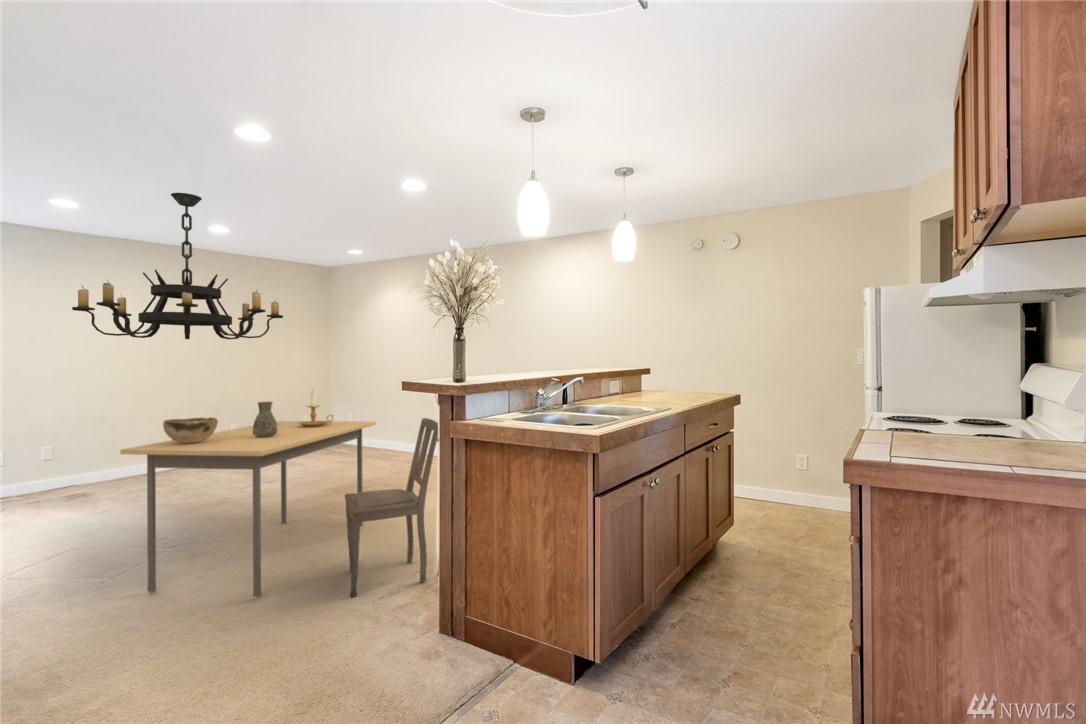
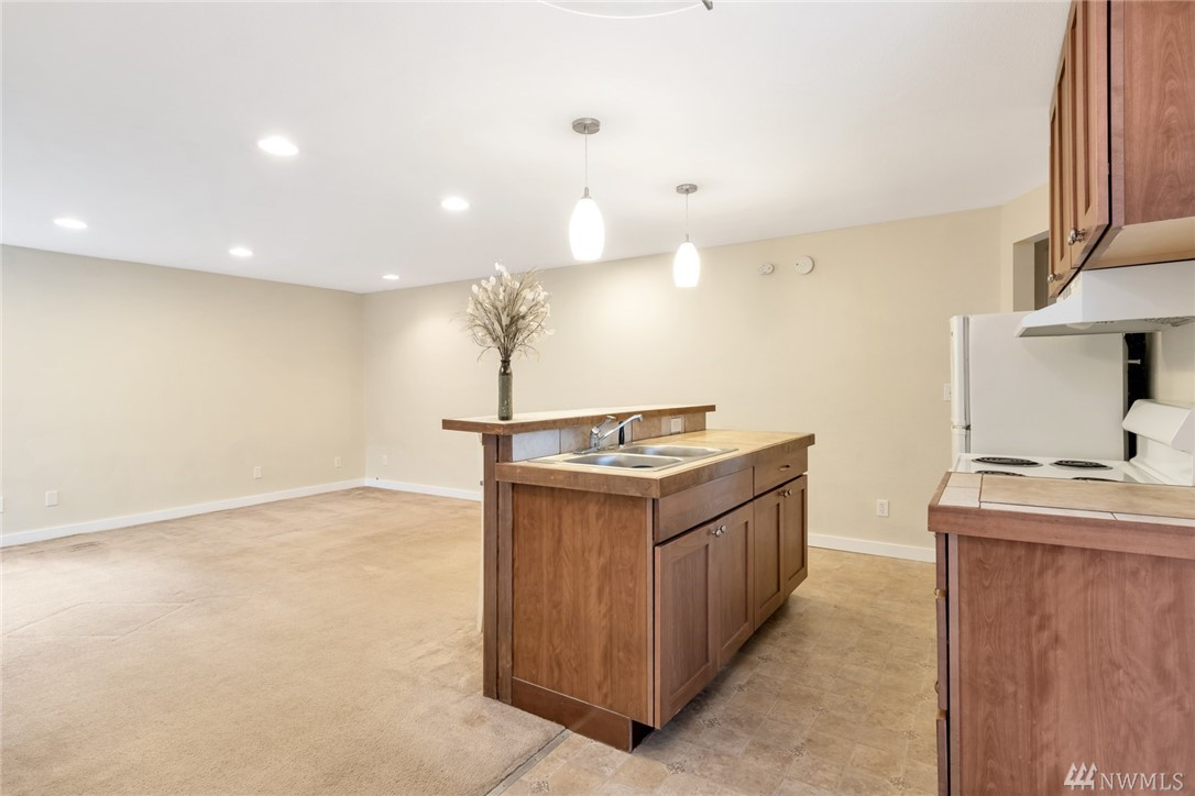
- decorative bowl [162,416,219,443]
- candle holder [297,389,335,427]
- decorative vase [252,401,278,437]
- dining chair [344,417,439,597]
- chandelier [71,192,284,340]
- dining table [119,420,377,598]
